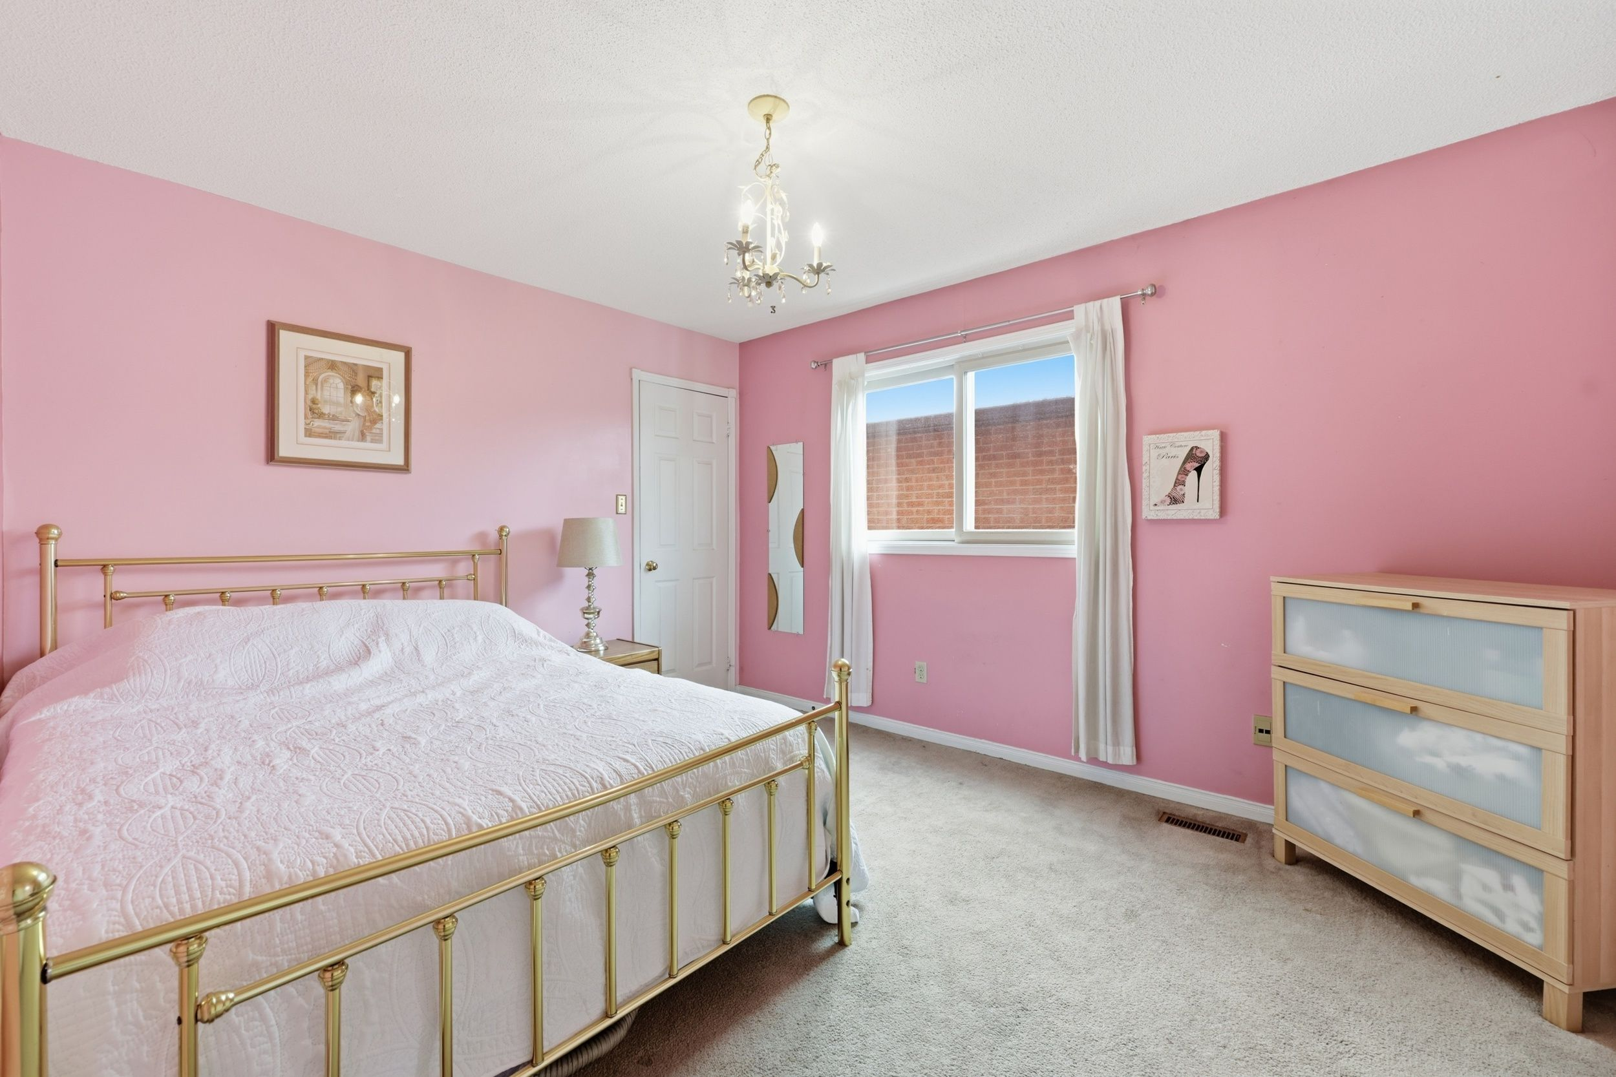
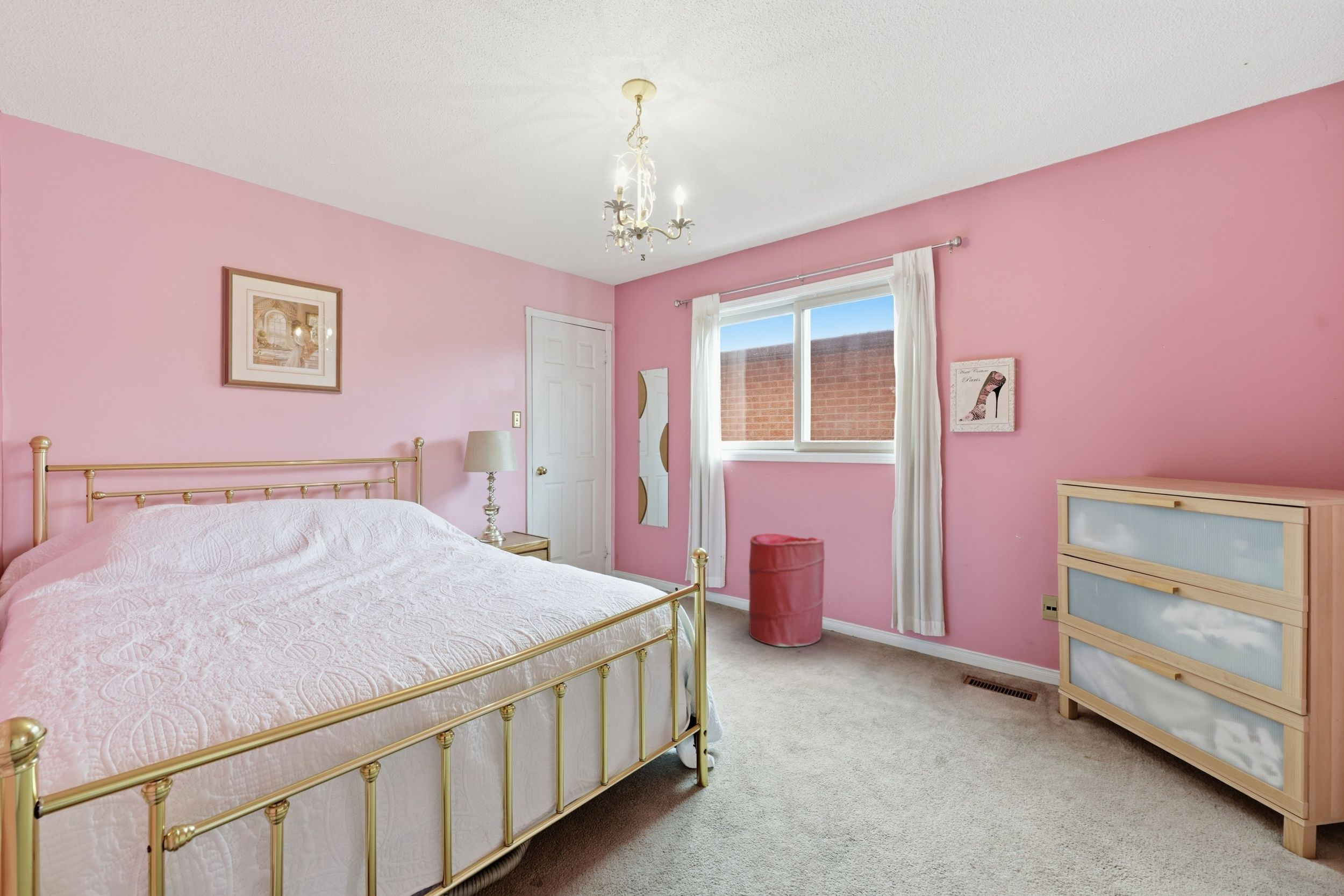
+ laundry hamper [748,533,825,647]
